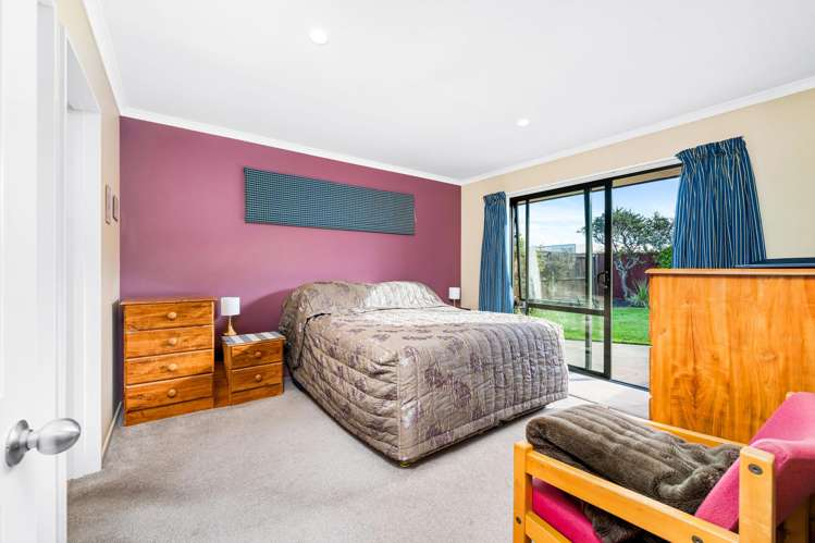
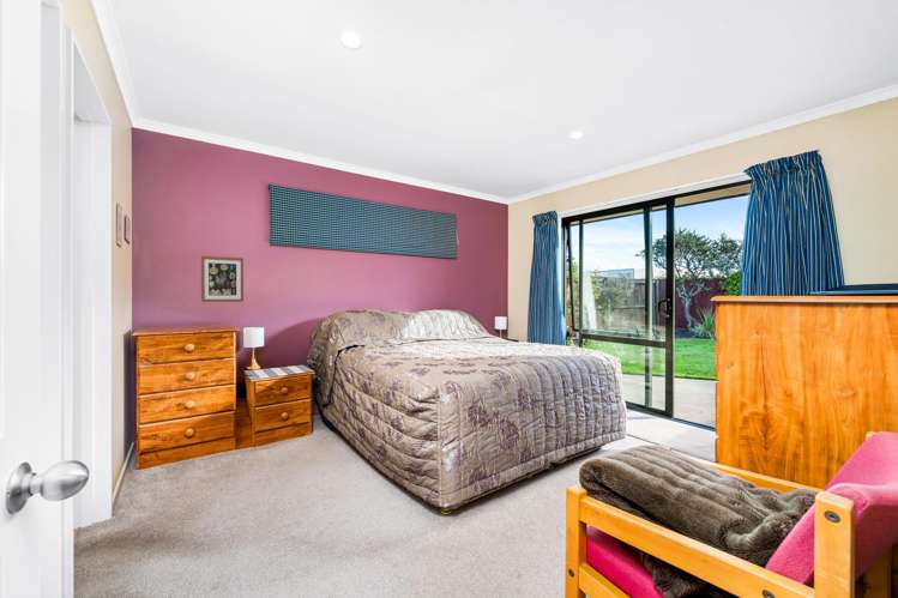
+ wall art [200,255,245,303]
